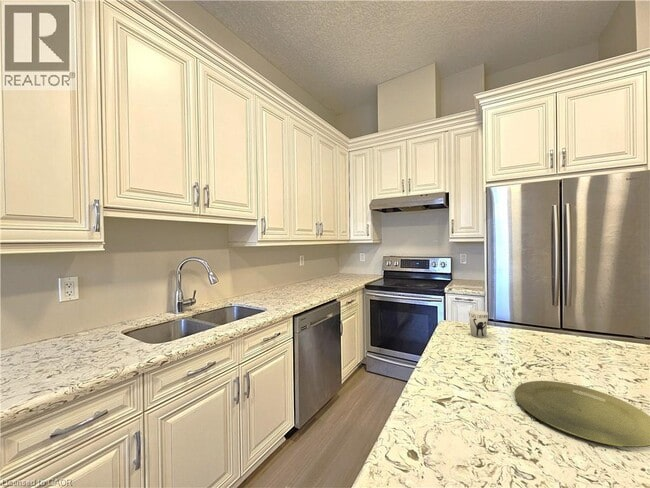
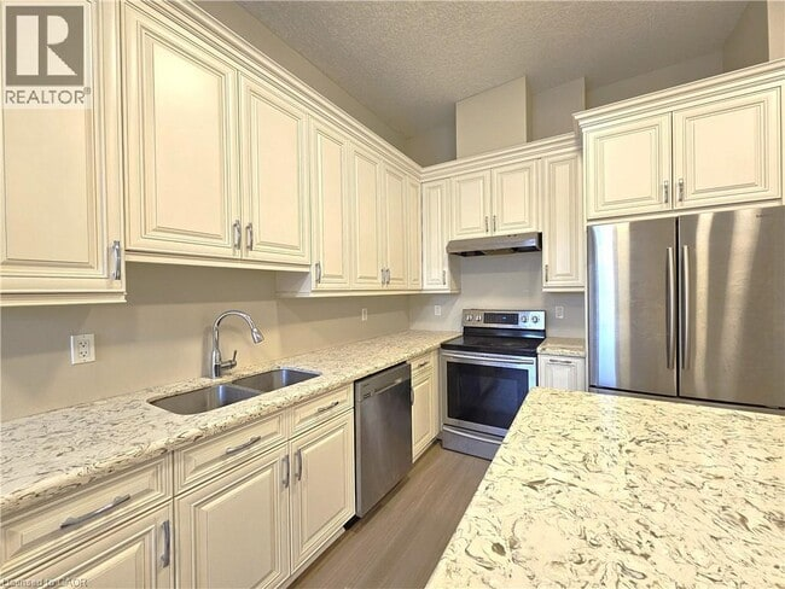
- cup [468,309,489,338]
- plate [513,380,650,448]
